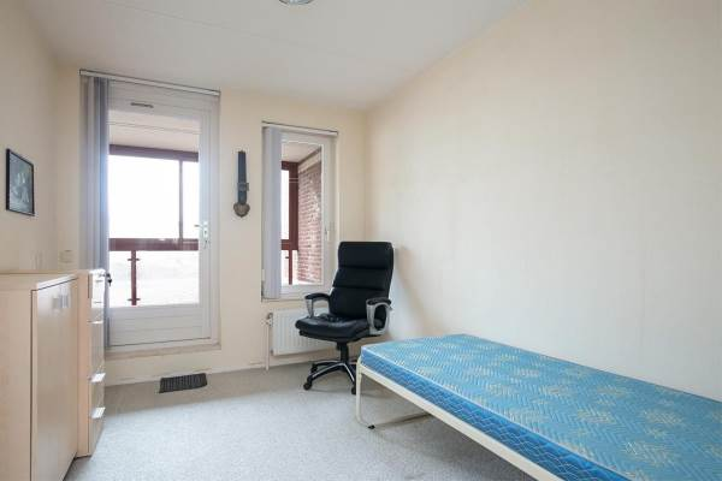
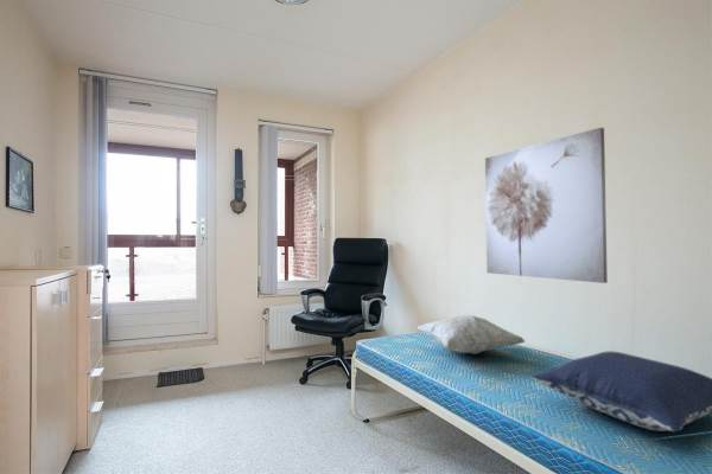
+ pillow [529,350,712,433]
+ decorative pillow [415,314,526,356]
+ wall art [484,127,609,284]
